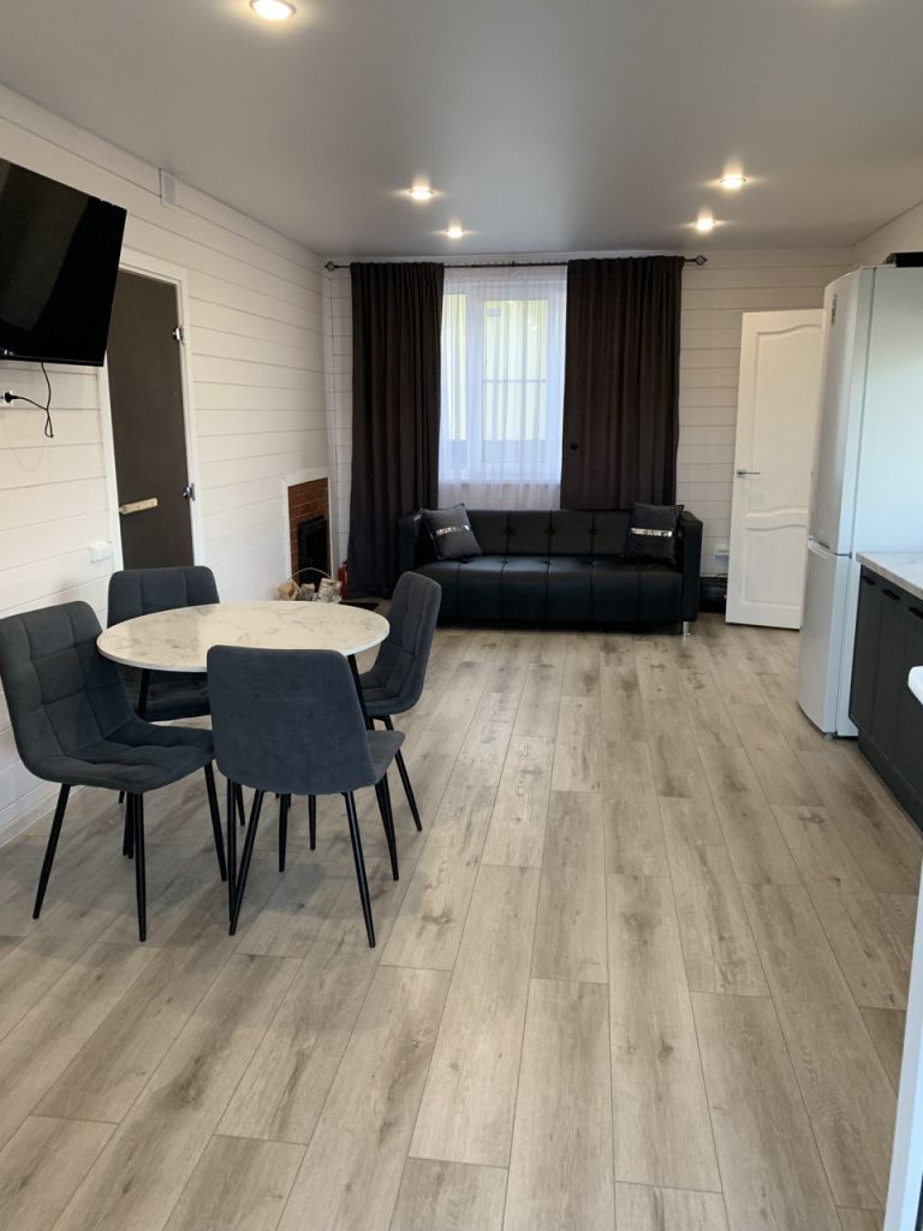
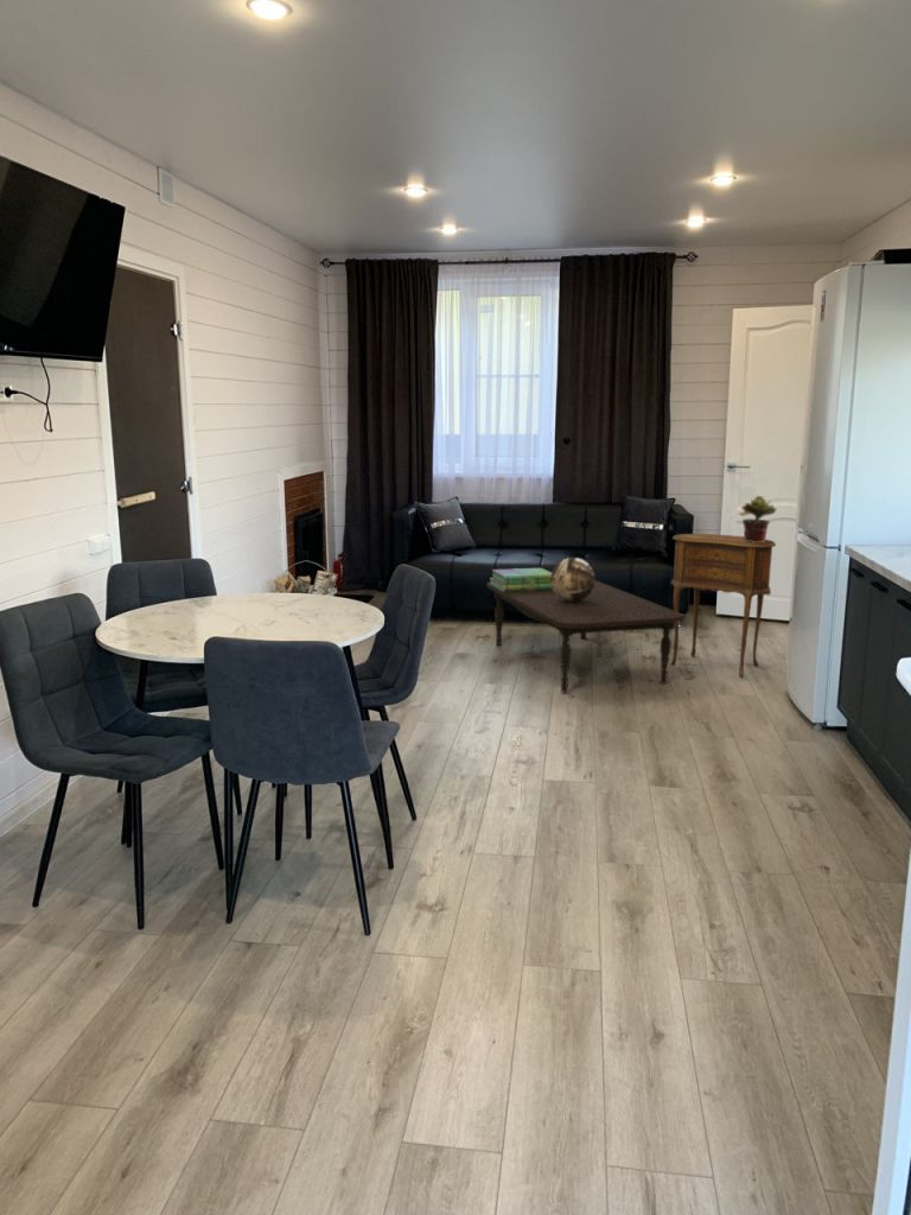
+ side table [669,533,777,679]
+ decorative bowl [550,556,597,602]
+ coffee table [485,579,686,693]
+ stack of books [489,567,553,592]
+ potted plant [738,495,777,542]
